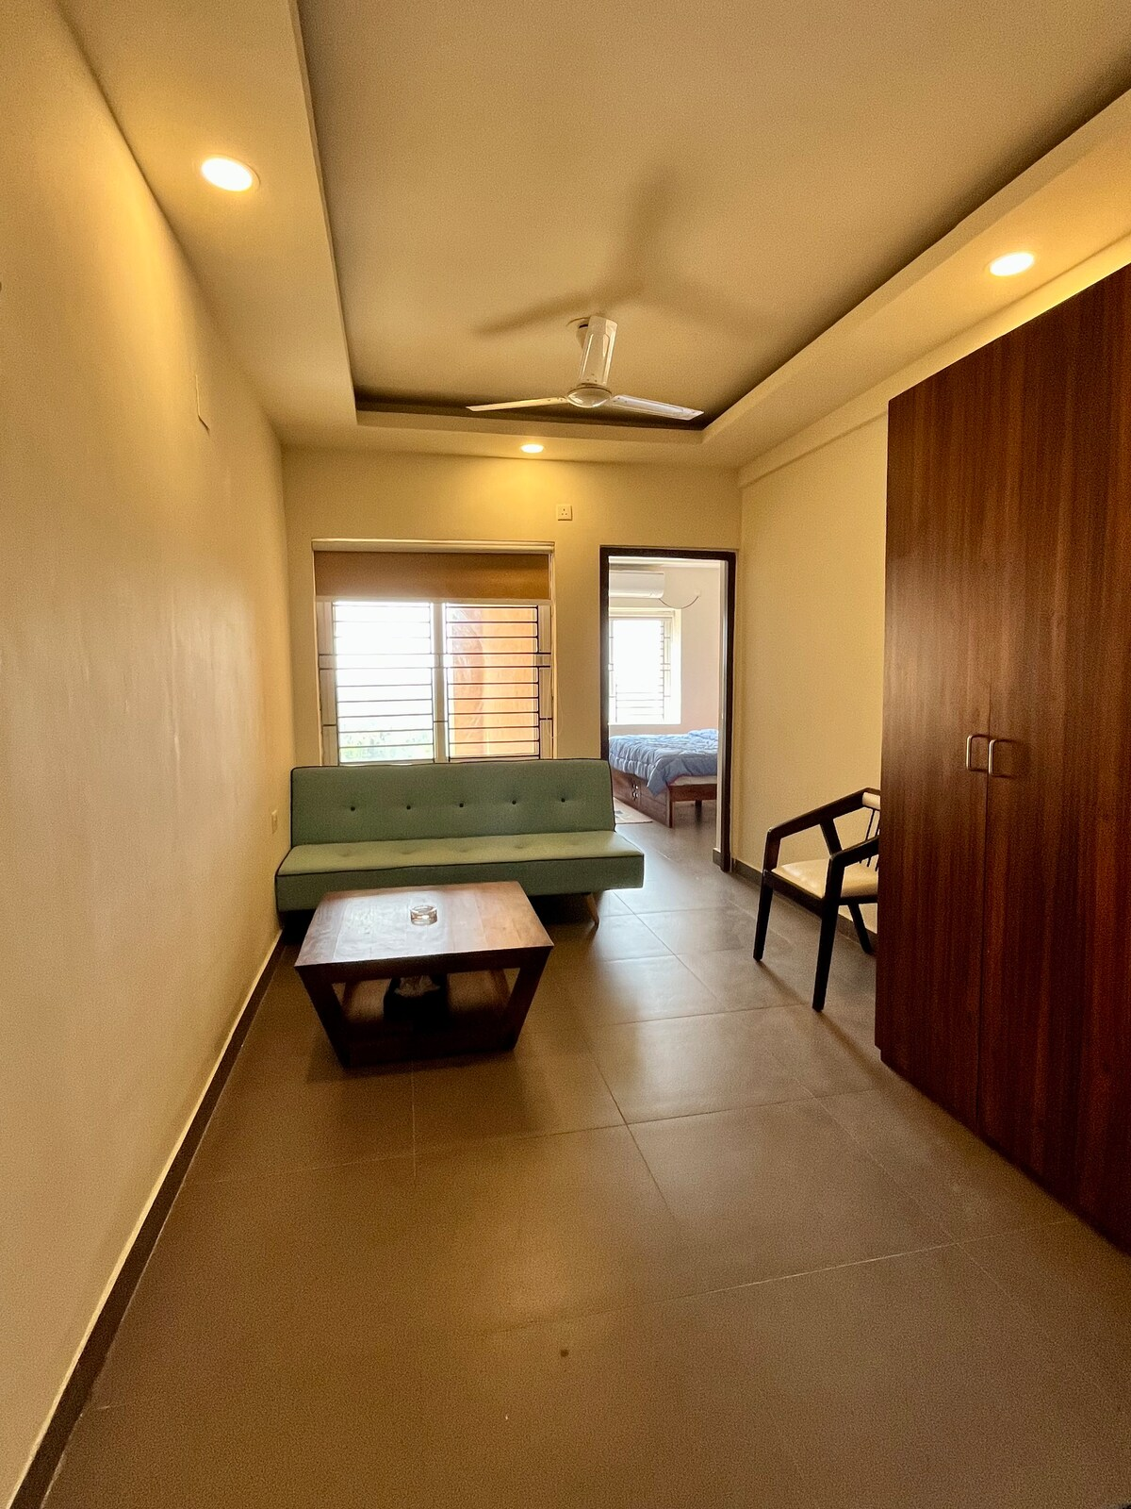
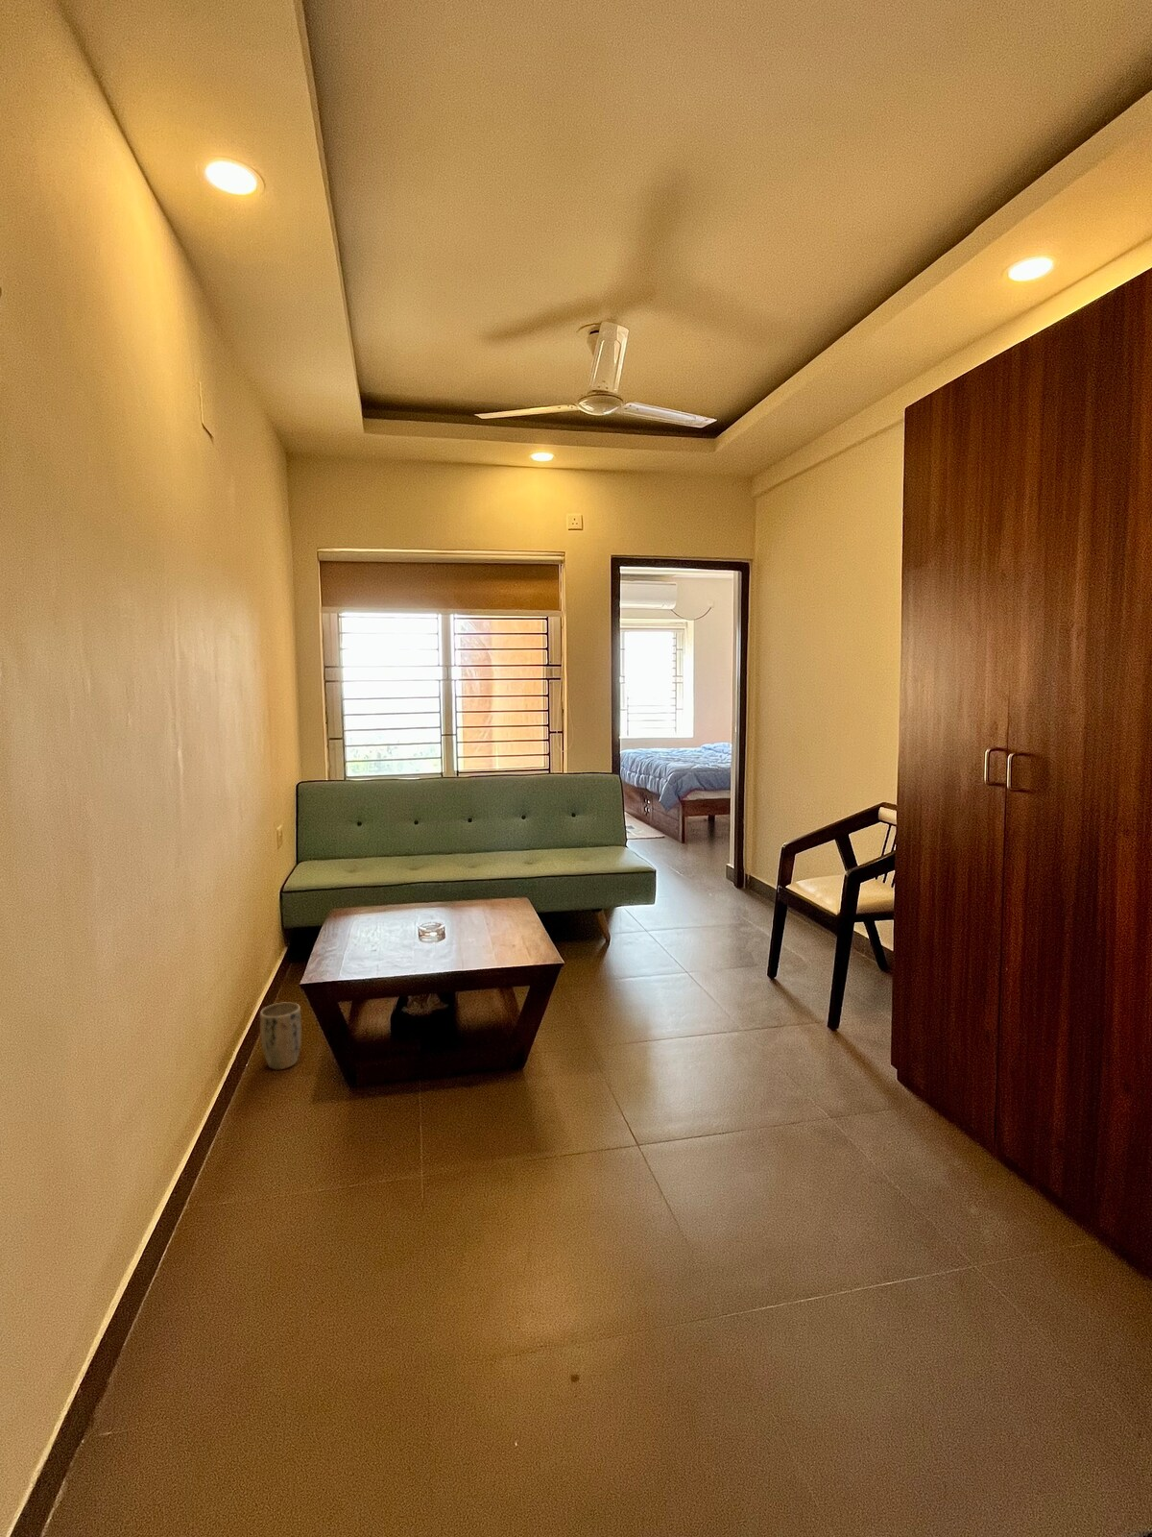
+ plant pot [258,1002,303,1070]
